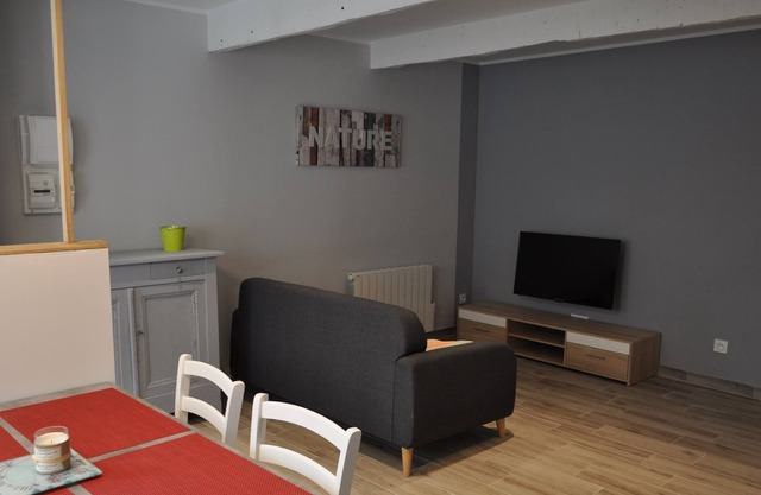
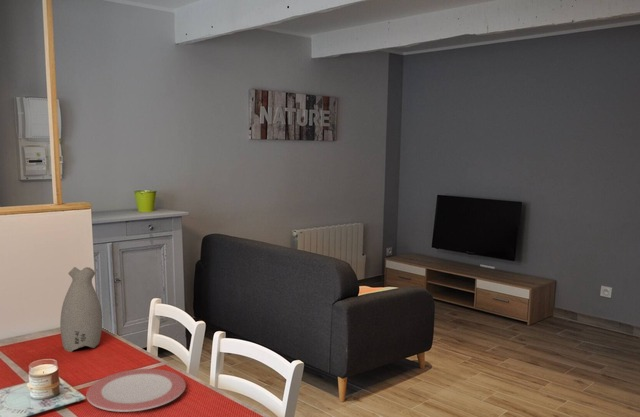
+ plate [85,368,187,413]
+ vase [59,266,103,353]
